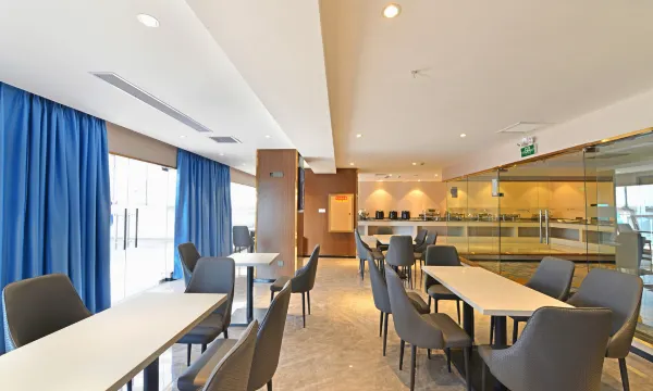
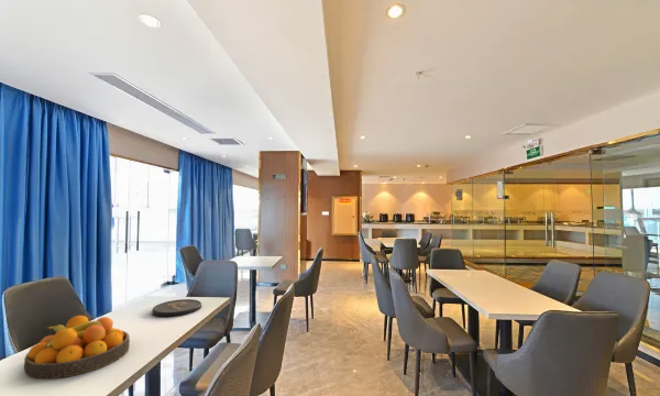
+ fruit bowl [23,315,131,380]
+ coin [152,298,202,318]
